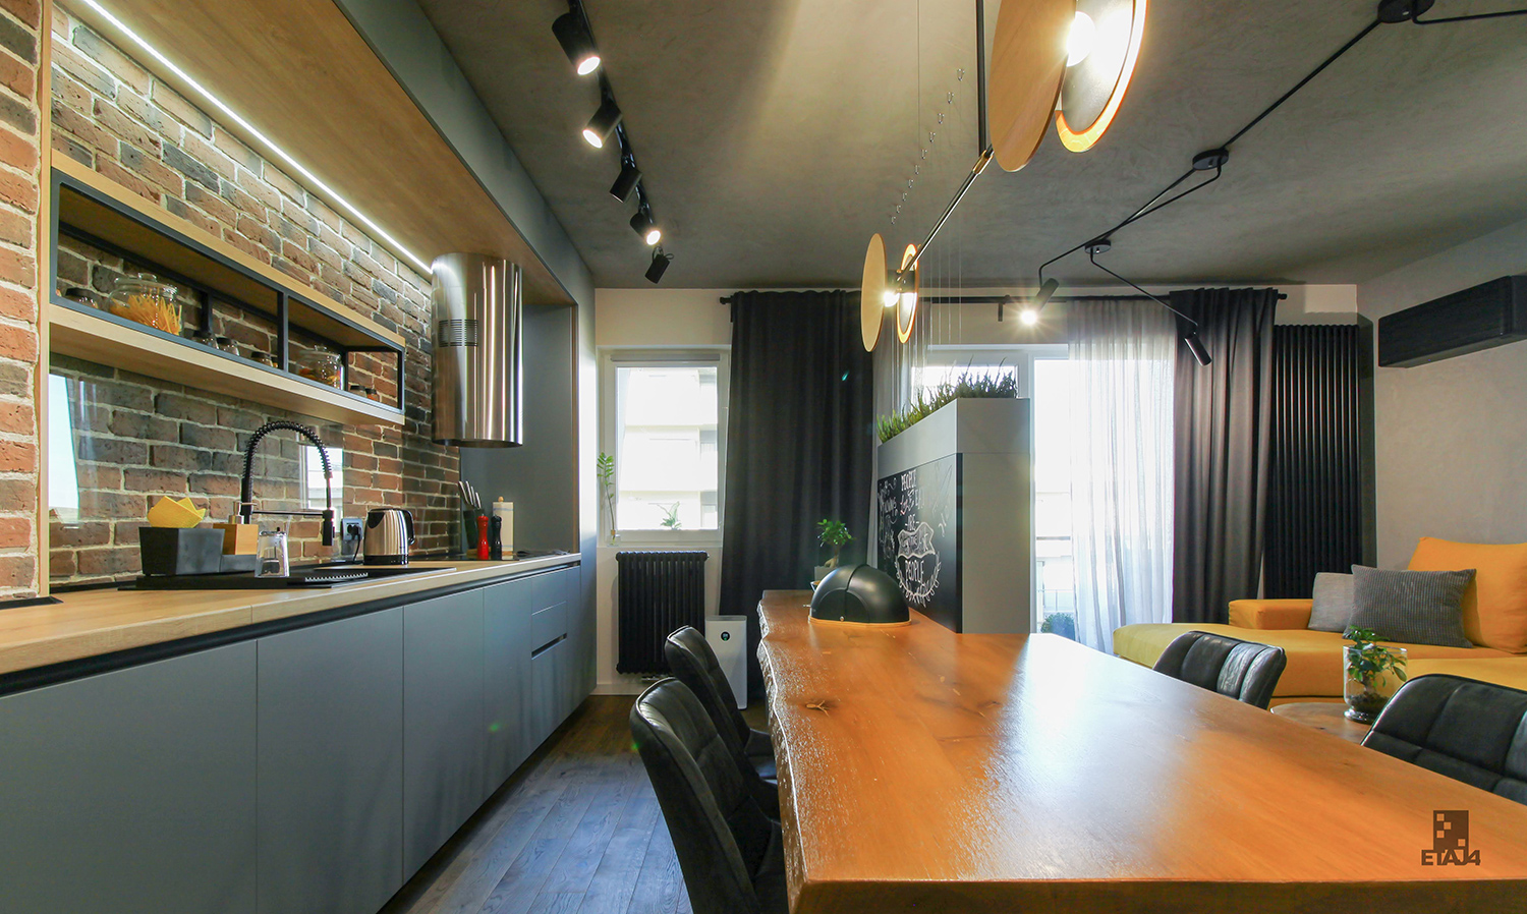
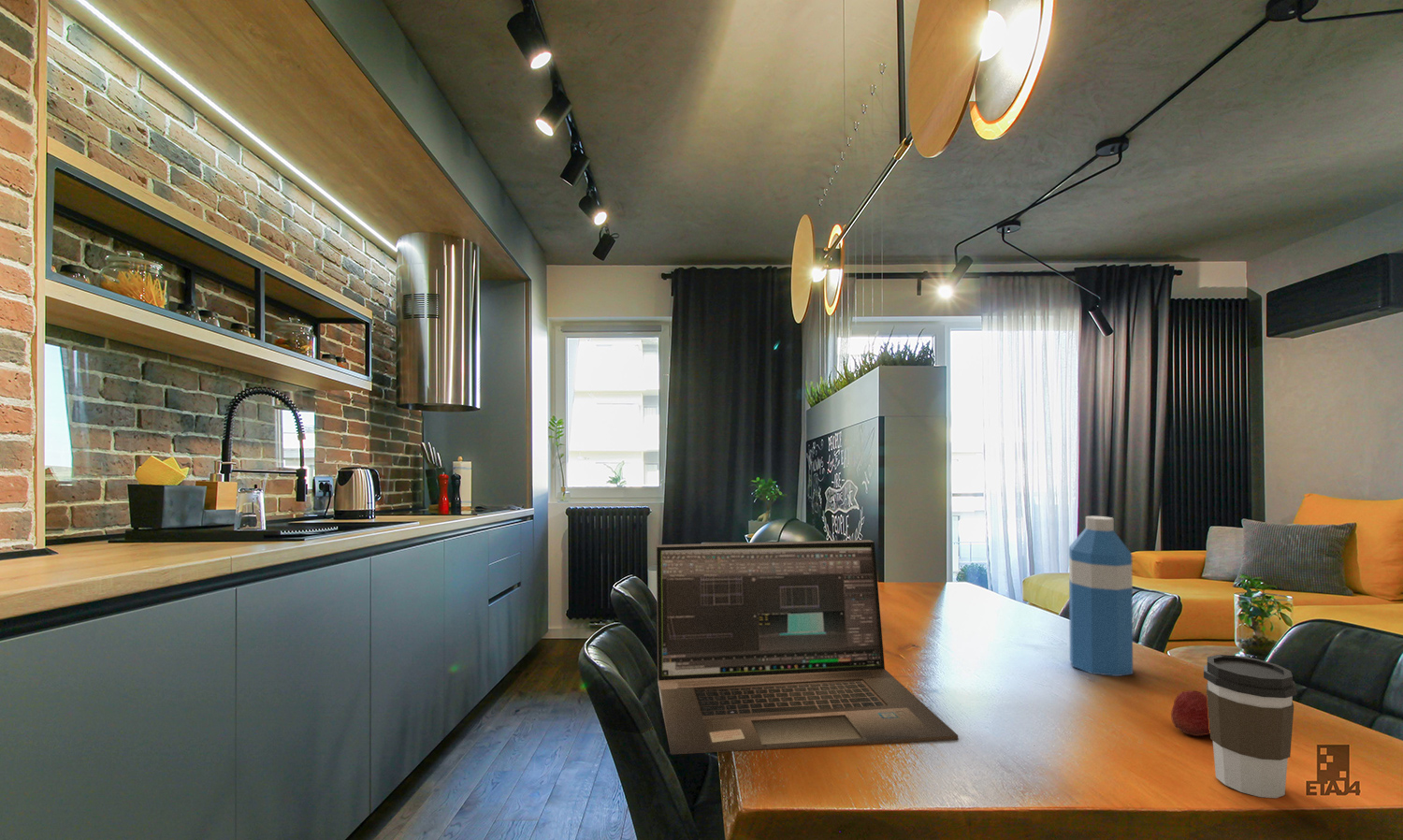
+ water bottle [1068,515,1134,677]
+ laptop [656,539,959,755]
+ coffee cup [1203,654,1298,799]
+ fruit [1170,689,1210,737]
